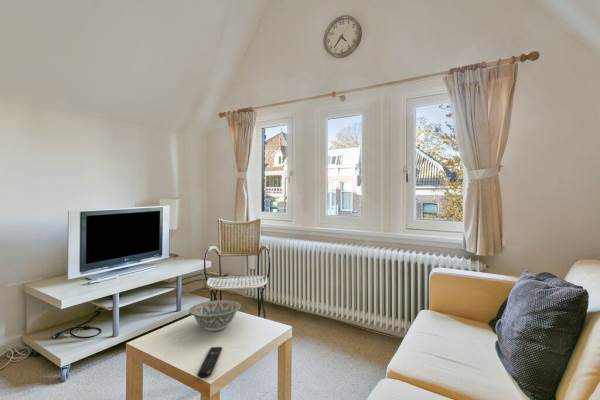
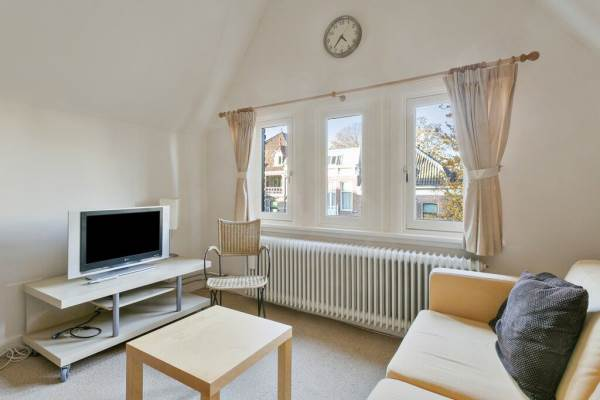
- remote control [196,346,223,379]
- decorative bowl [188,299,242,332]
